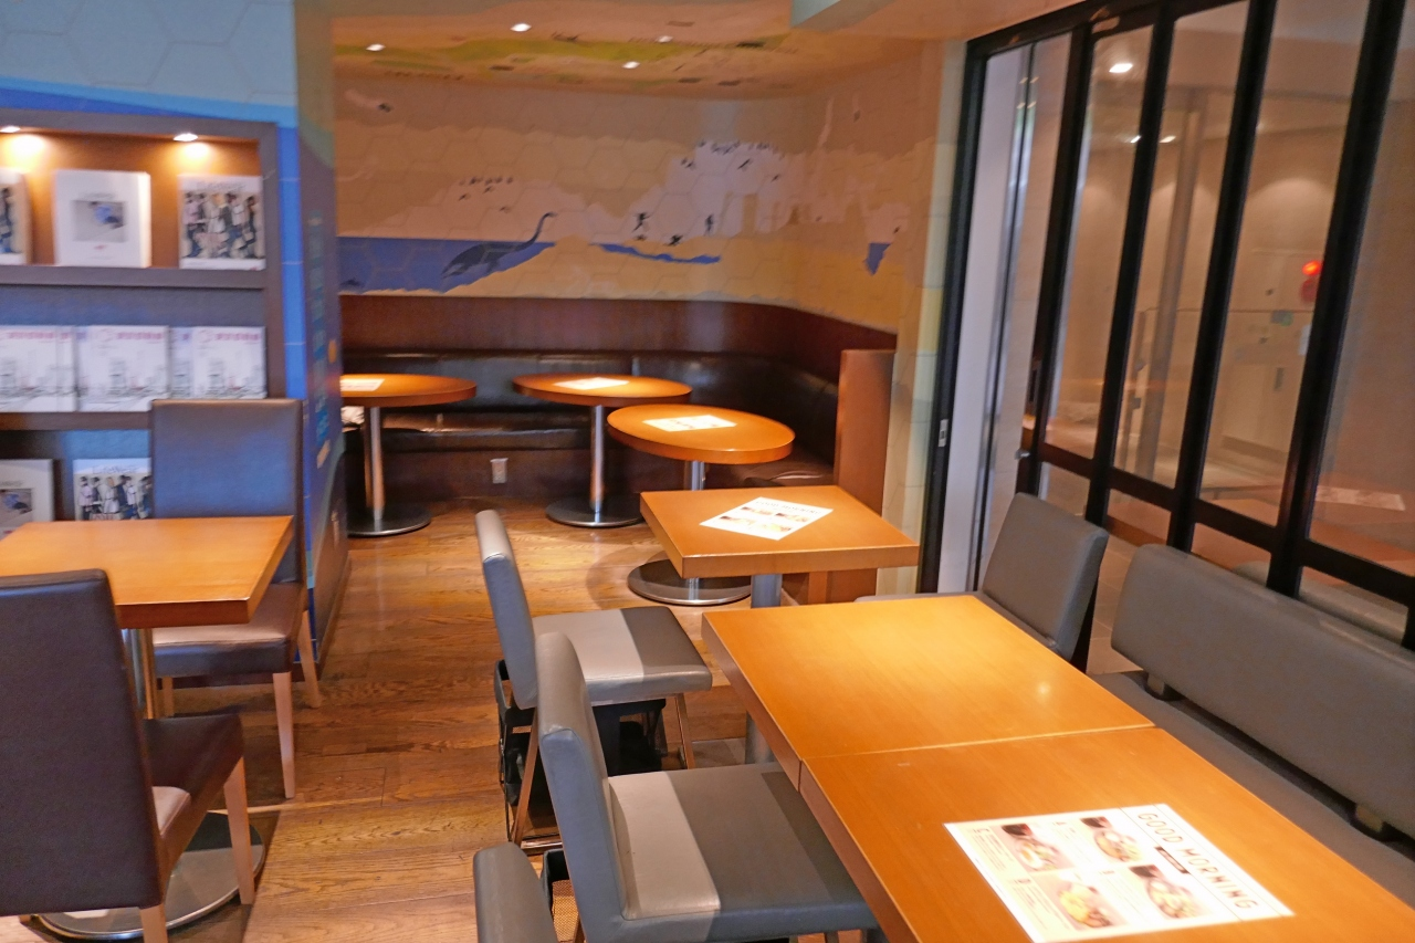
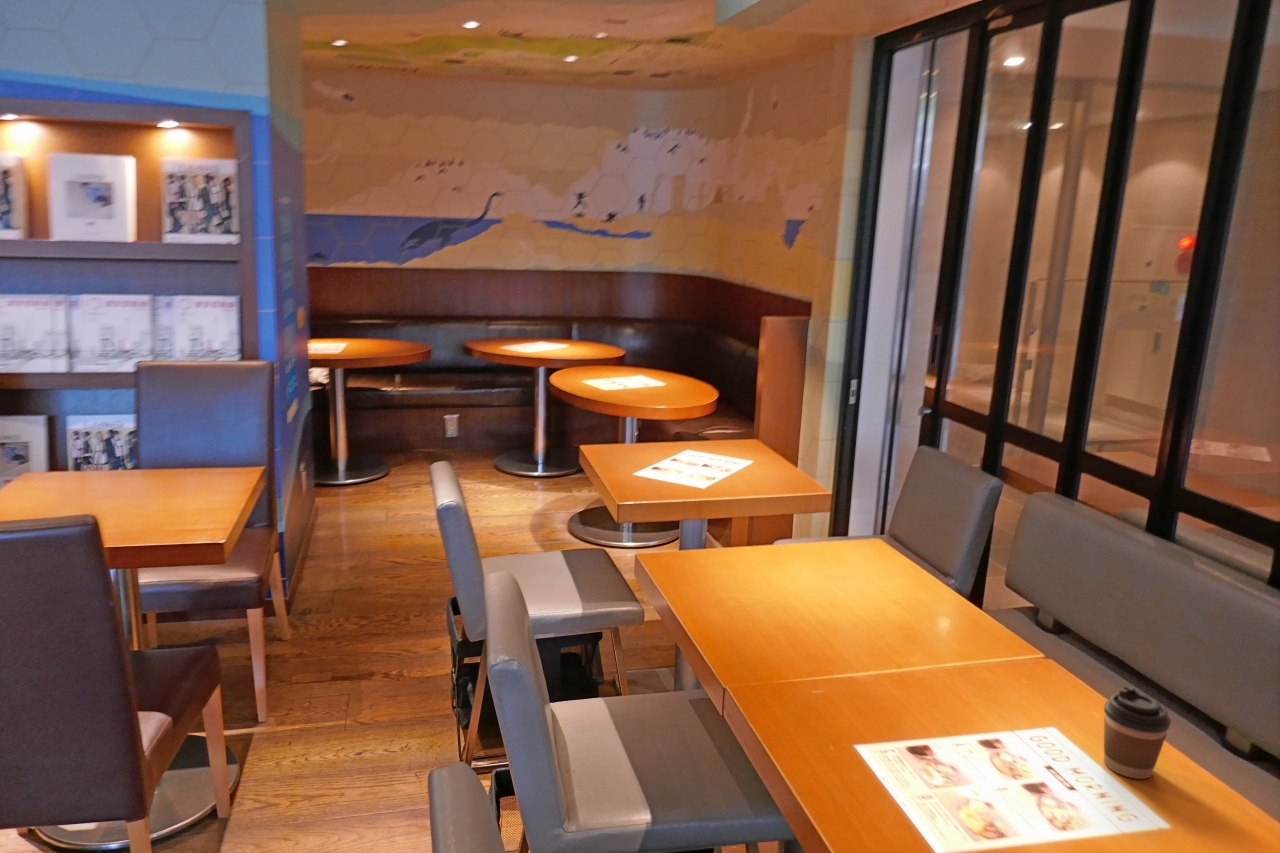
+ coffee cup [1103,686,1172,780]
